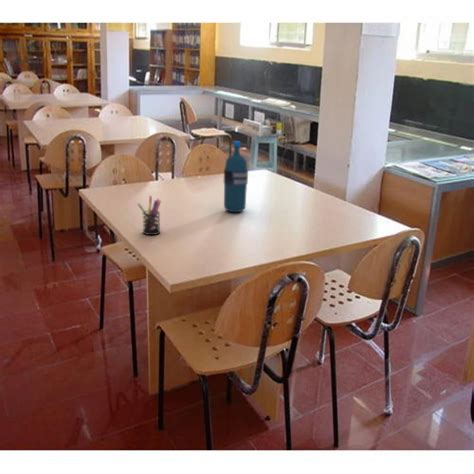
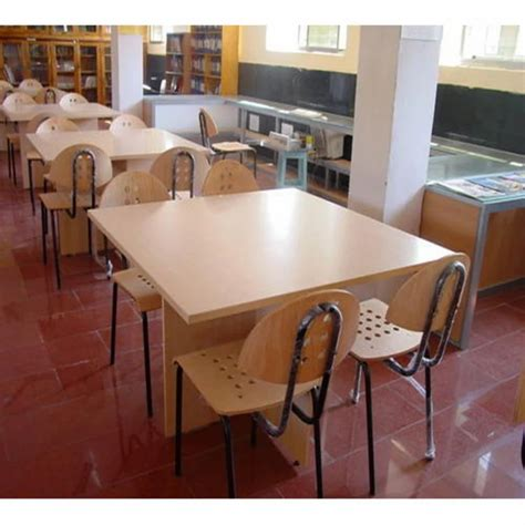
- pen holder [136,195,162,236]
- water bottle [223,140,249,213]
